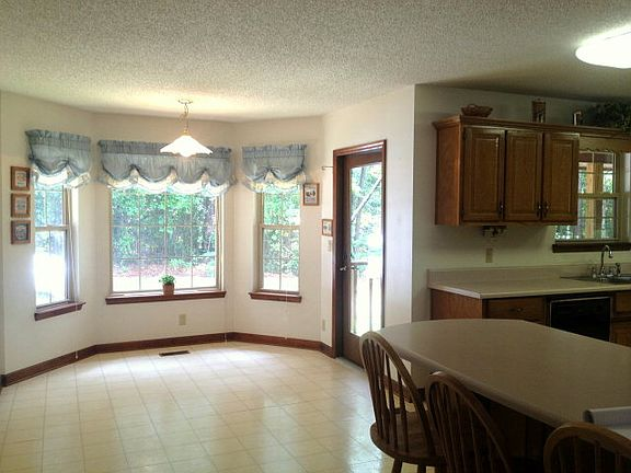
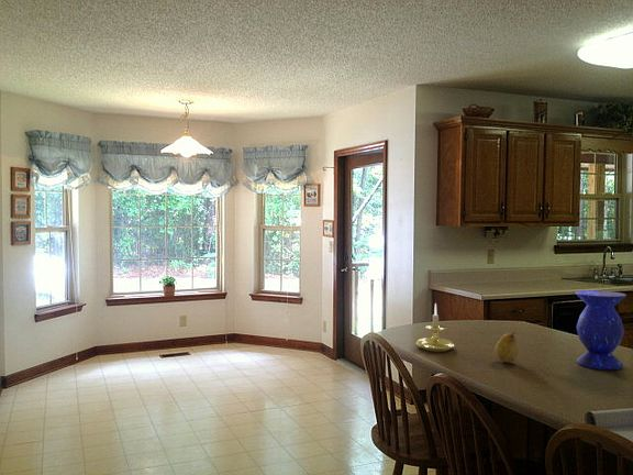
+ fruit [495,331,520,364]
+ vase [575,289,628,372]
+ candle holder [415,302,455,353]
